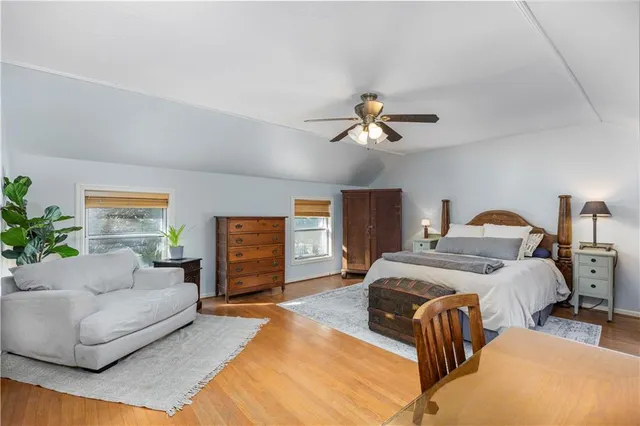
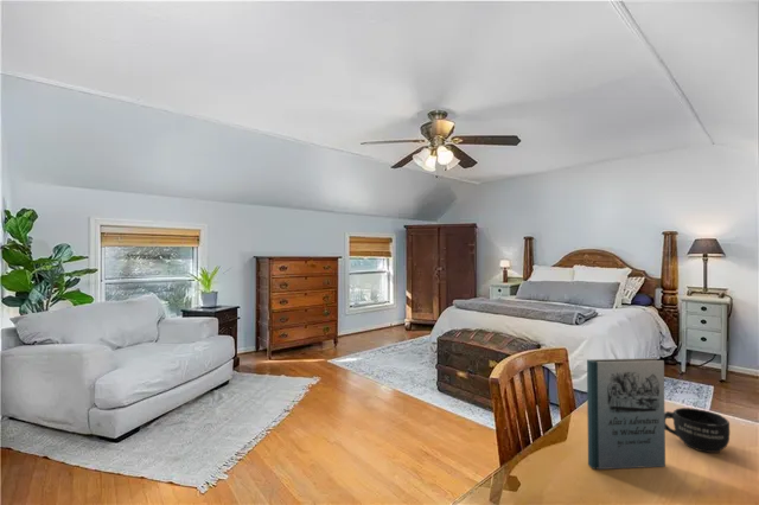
+ book [586,357,666,471]
+ mug [664,407,731,454]
